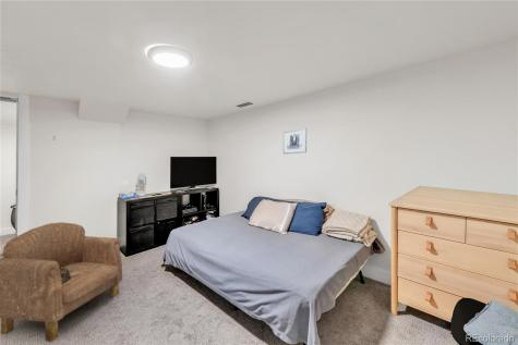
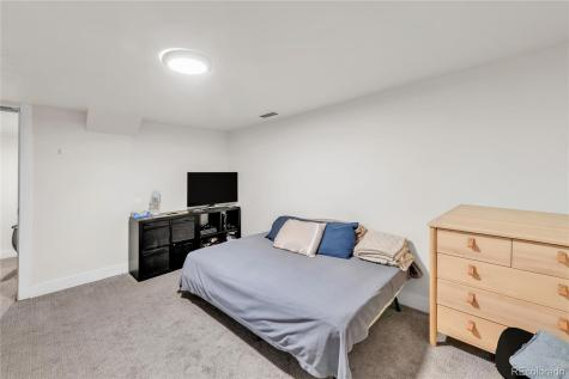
- wall art [282,127,308,155]
- armchair [0,221,123,343]
